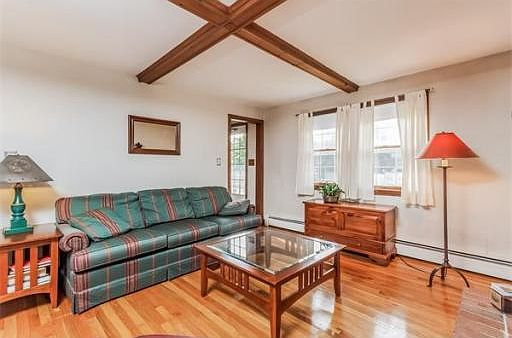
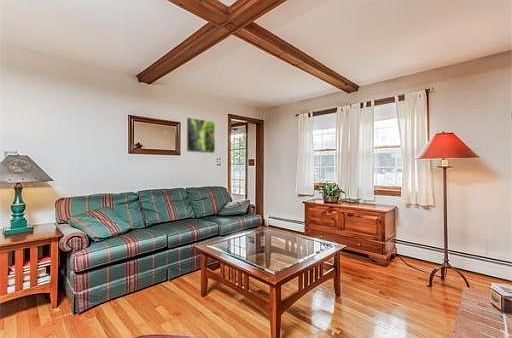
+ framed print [185,116,216,154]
